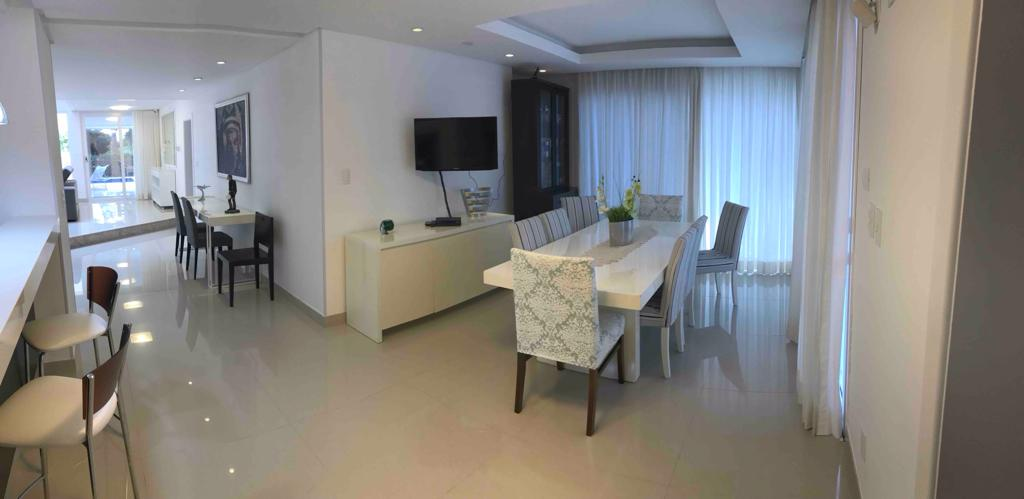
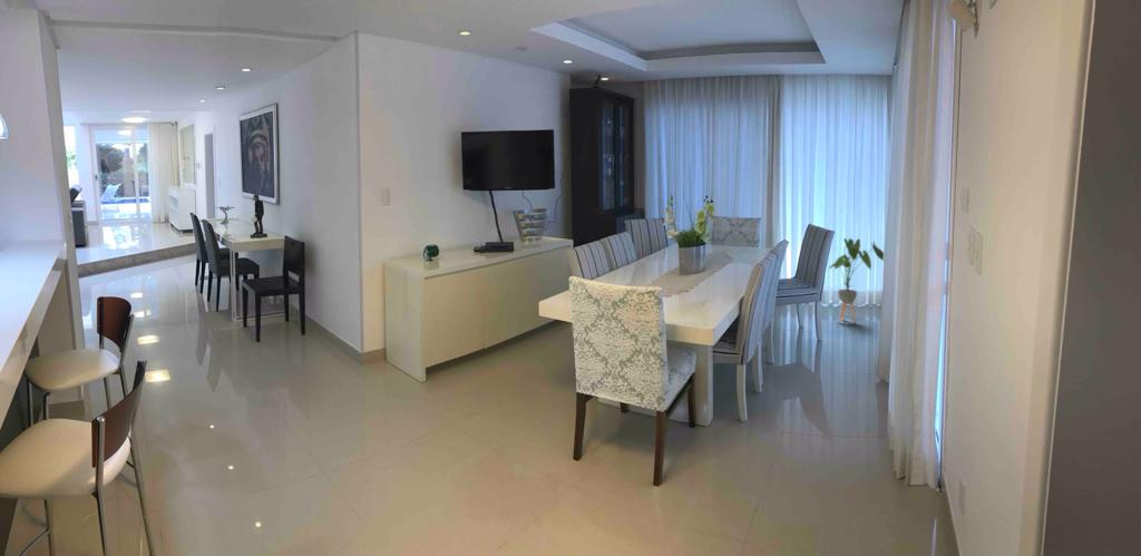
+ house plant [828,237,885,324]
